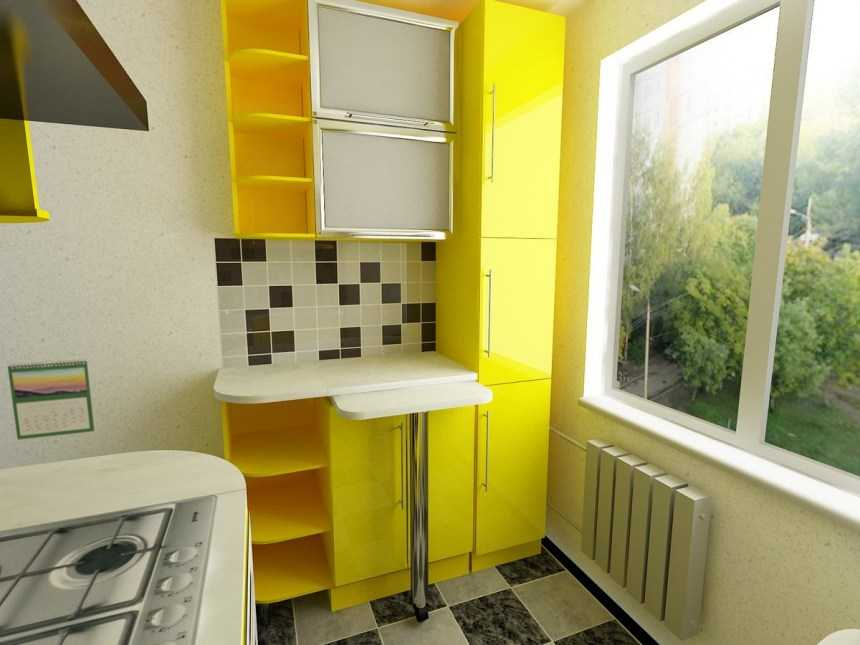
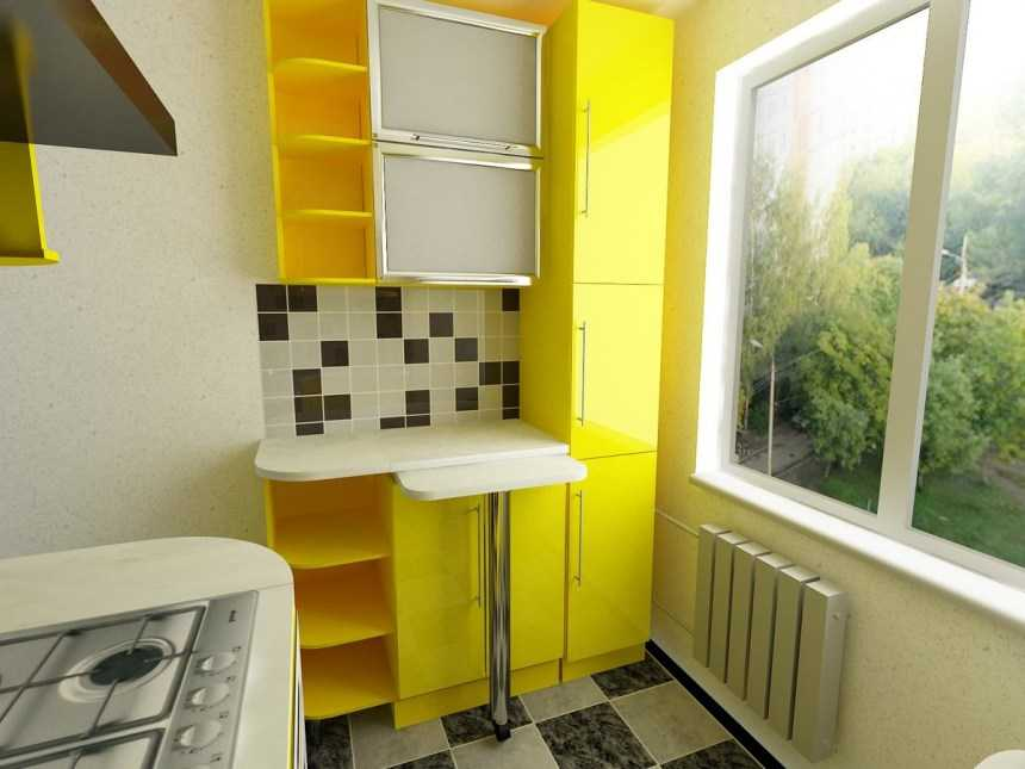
- calendar [7,358,96,441]
